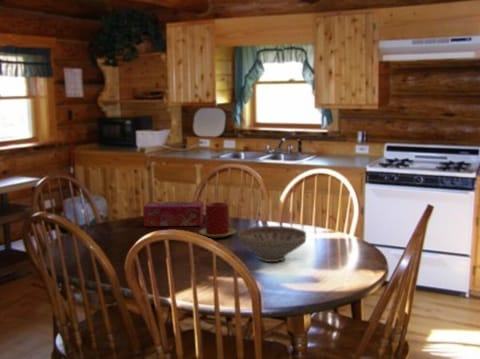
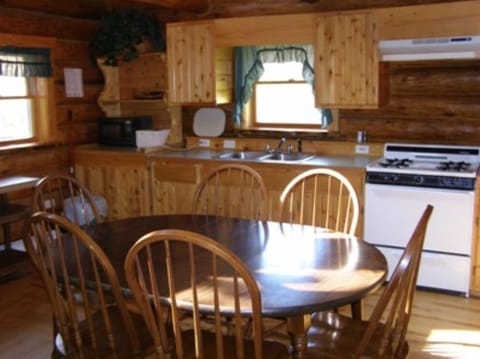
- decorative bowl [237,225,307,263]
- candle [198,201,237,239]
- tissue box [142,200,204,227]
